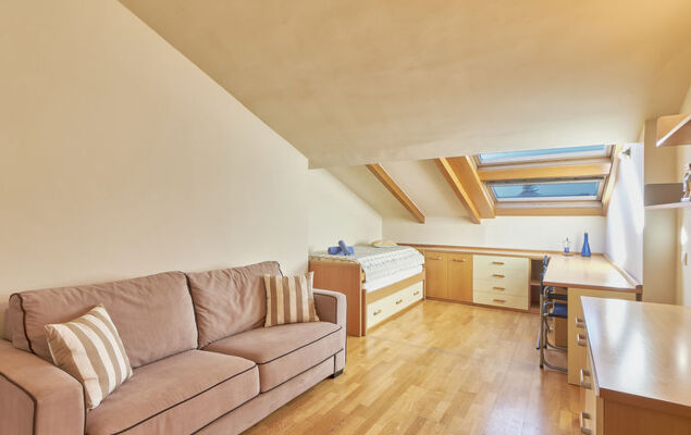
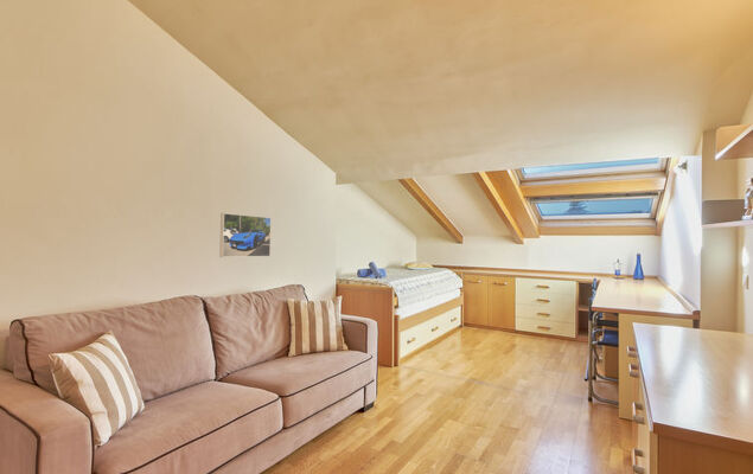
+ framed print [218,212,273,258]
